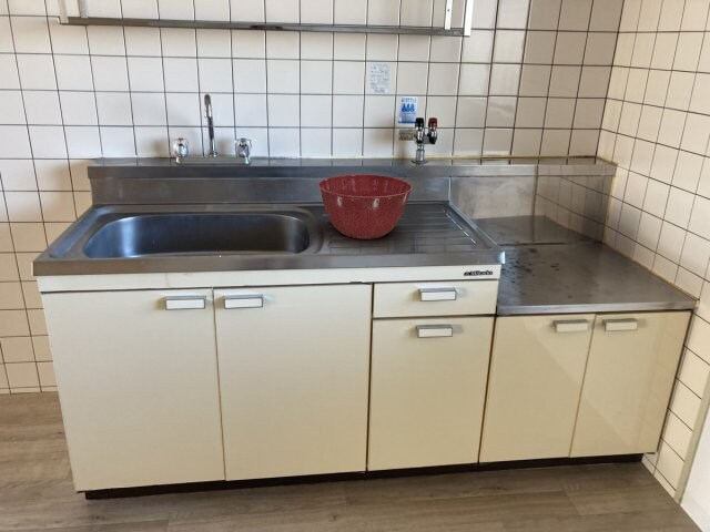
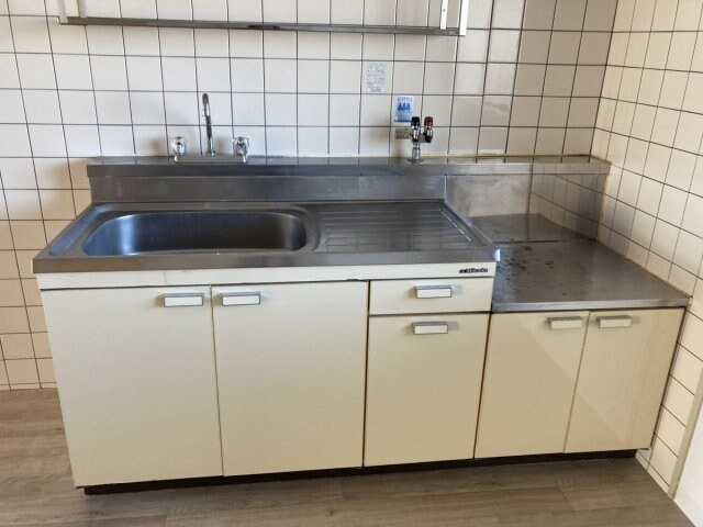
- mixing bowl [317,173,414,241]
